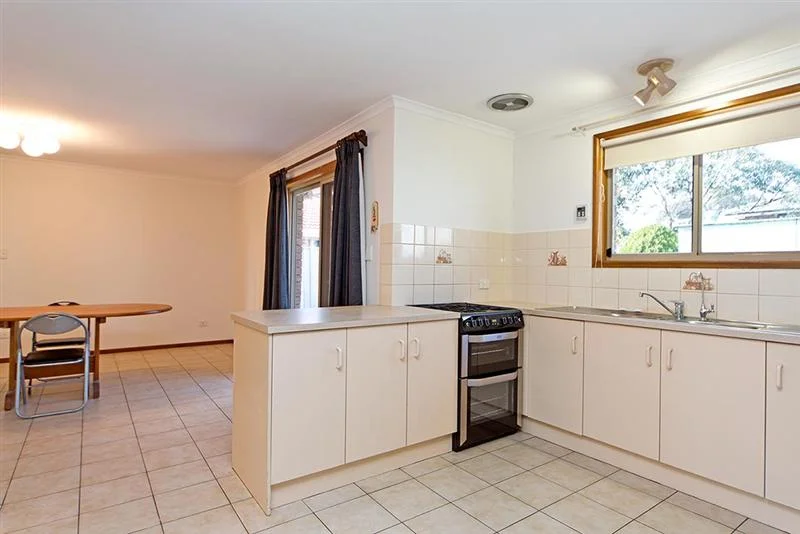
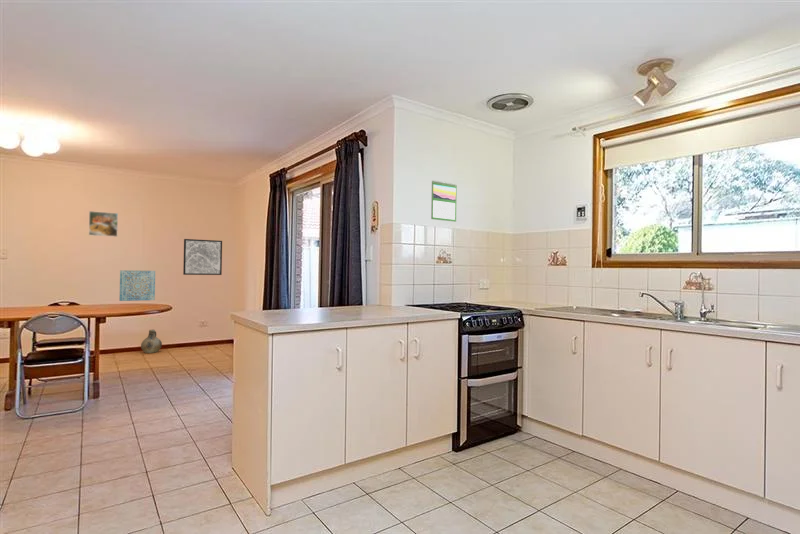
+ wall art [182,238,223,276]
+ wall art [119,269,156,302]
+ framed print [88,210,119,238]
+ calendar [430,179,458,223]
+ ceramic jug [140,329,163,354]
